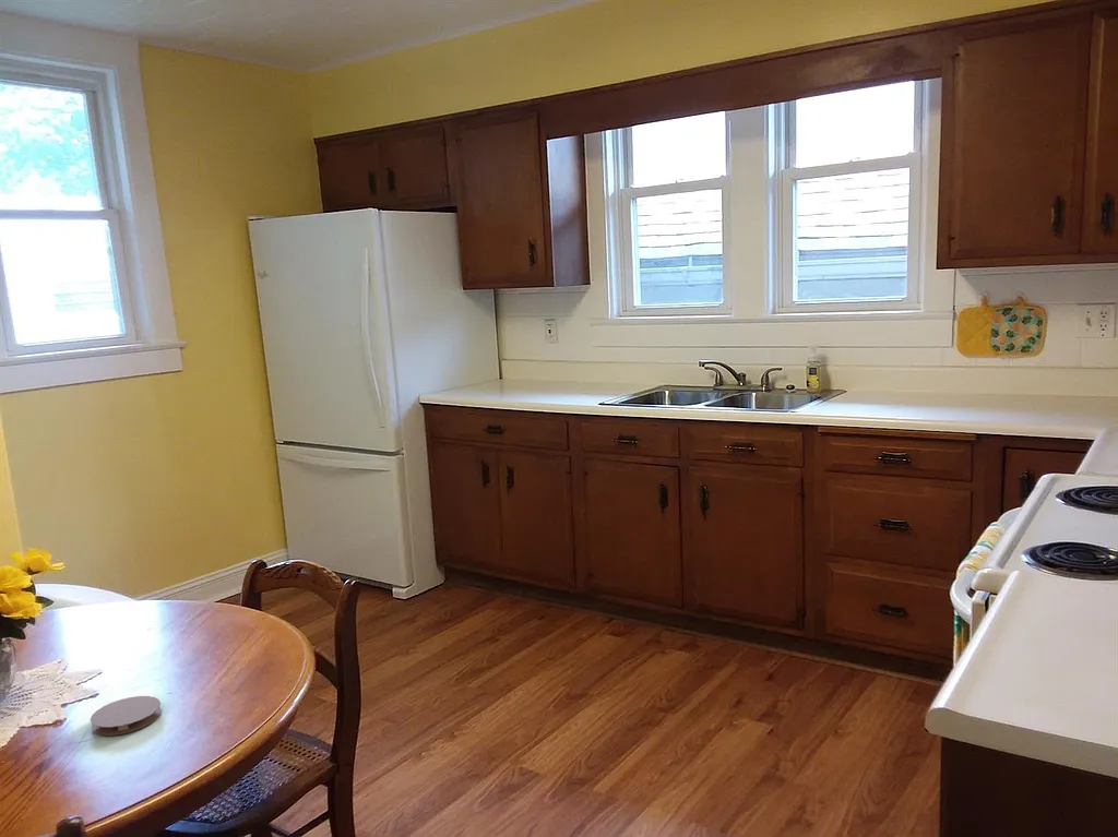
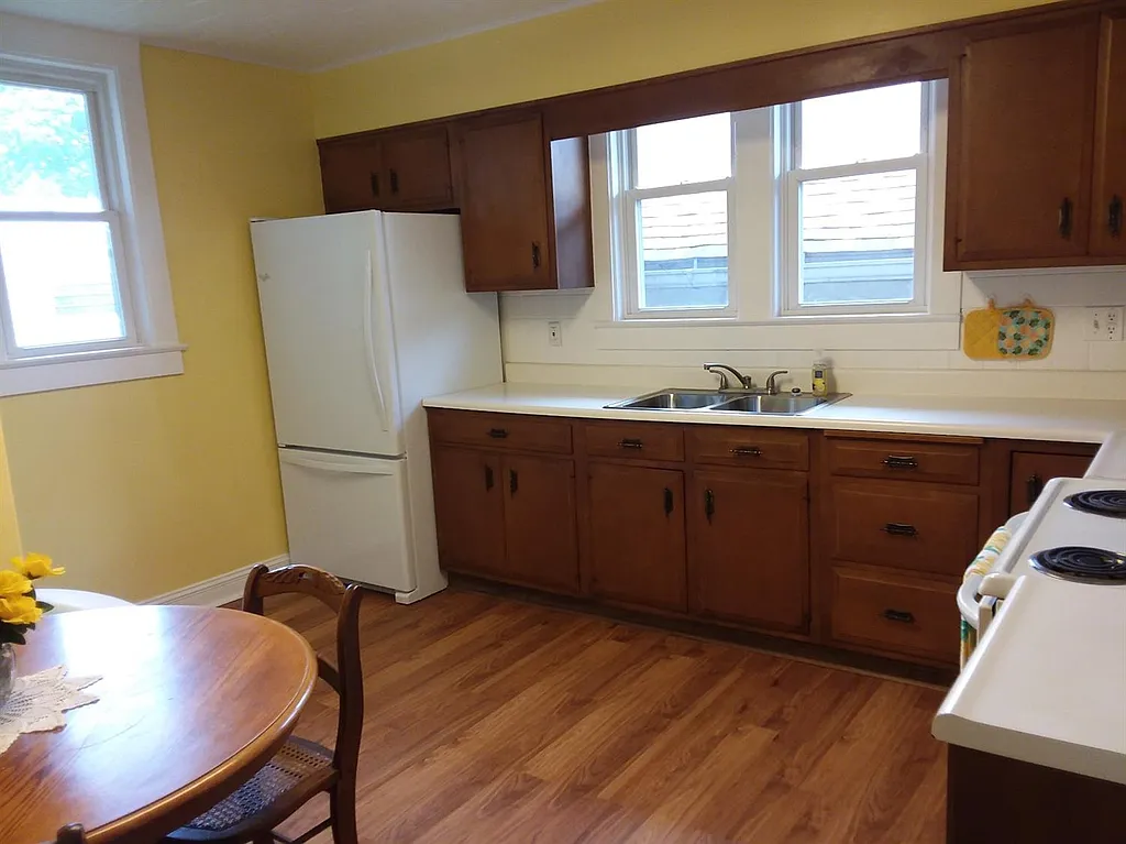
- coaster [90,695,163,737]
